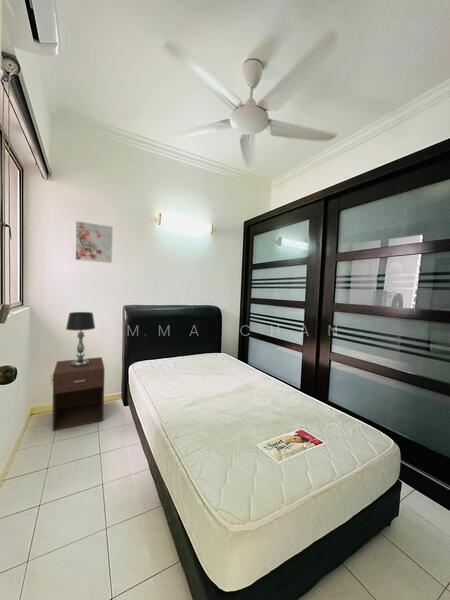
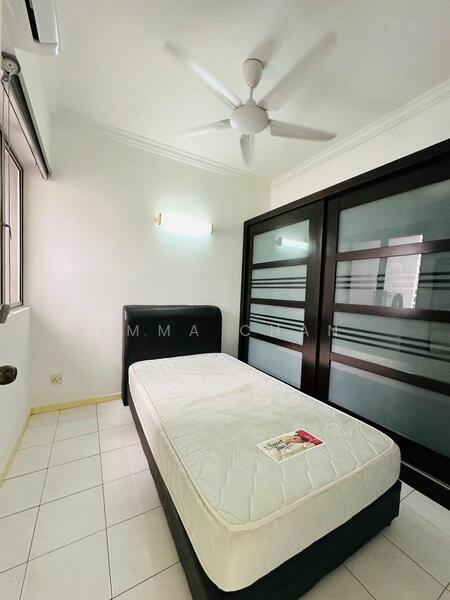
- nightstand [51,356,106,432]
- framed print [74,220,114,264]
- table lamp [65,311,96,367]
